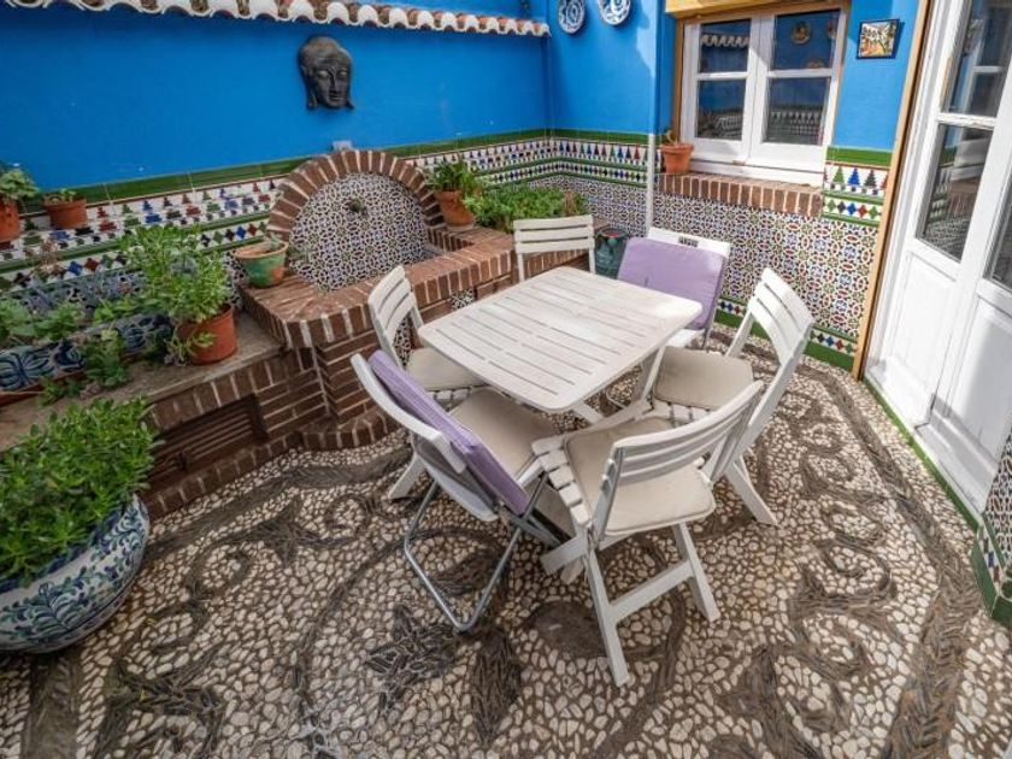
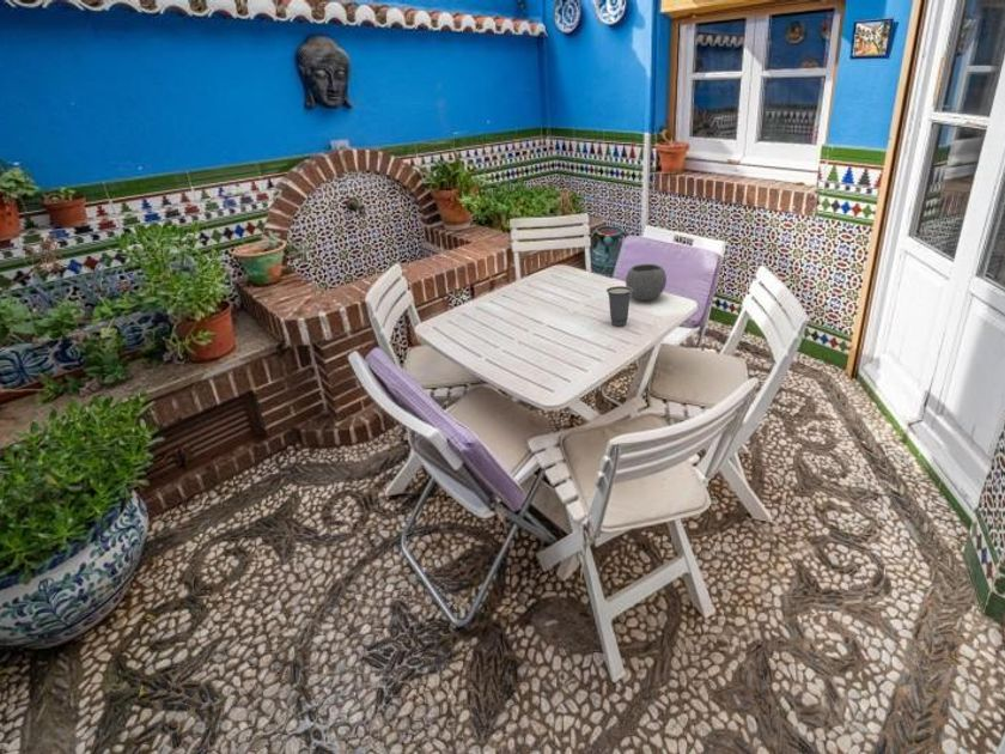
+ bowl [625,263,668,302]
+ cup [605,285,633,327]
